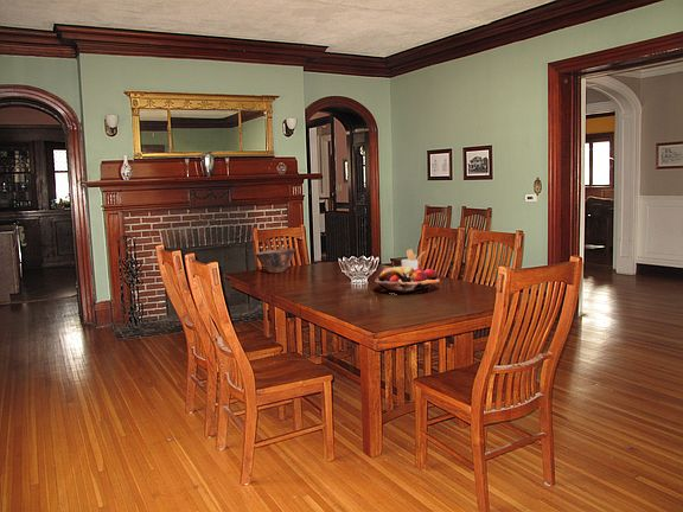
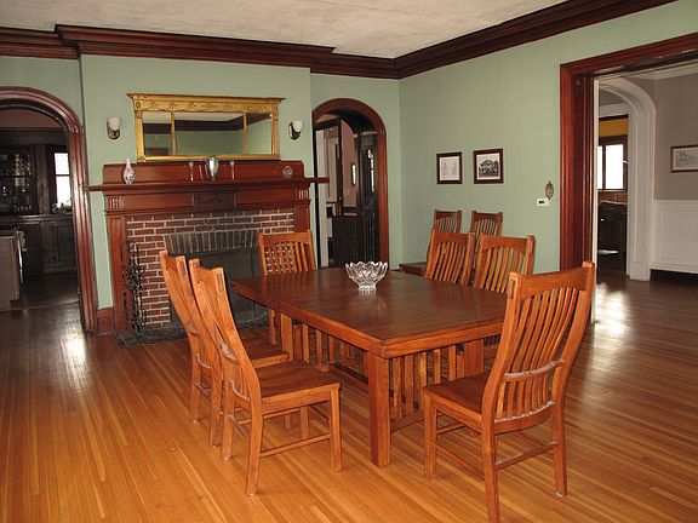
- utensil holder [400,248,427,277]
- fruit basket [374,265,441,295]
- bowl [254,248,295,274]
